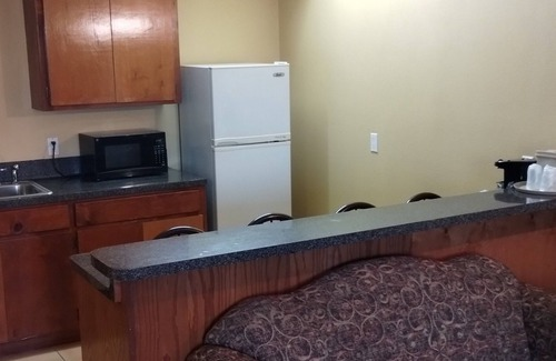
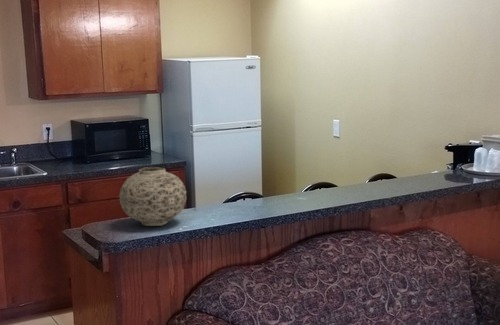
+ vase [118,166,188,227]
